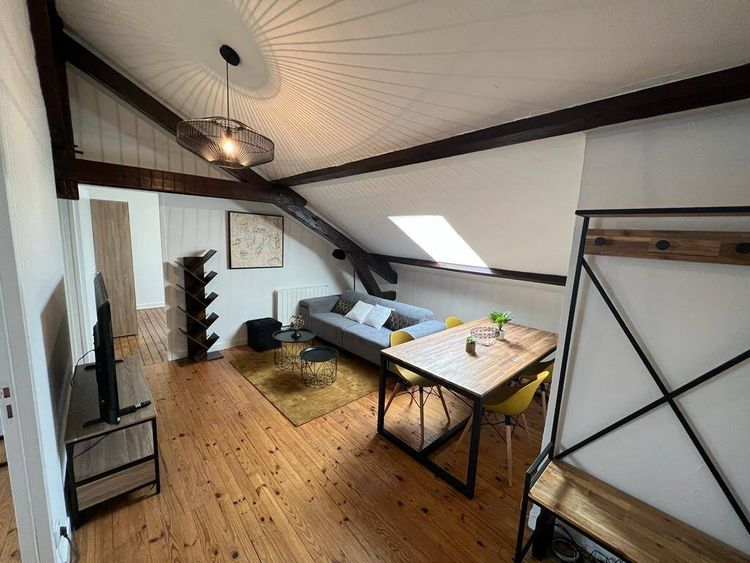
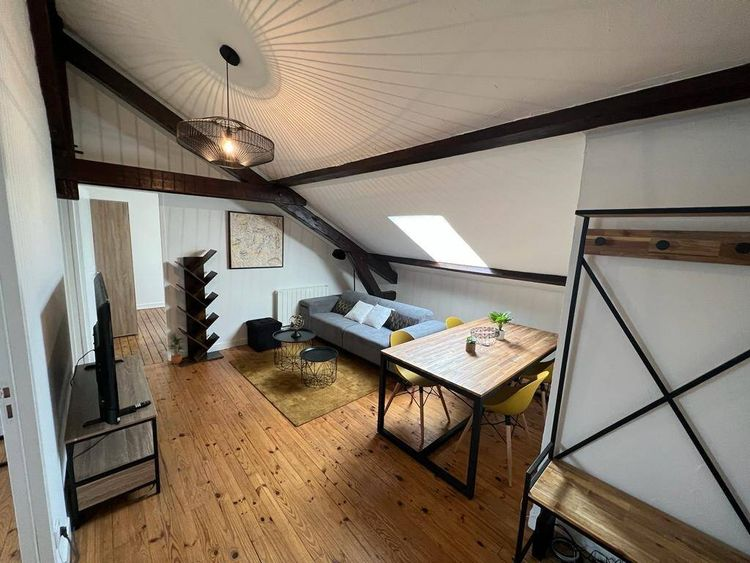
+ potted plant [166,333,187,365]
